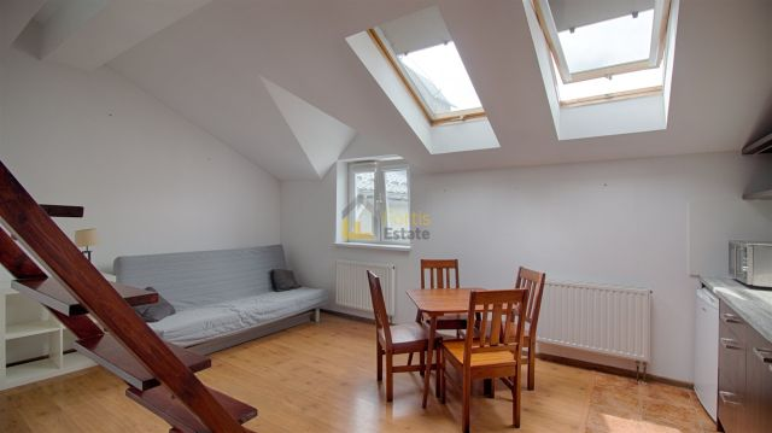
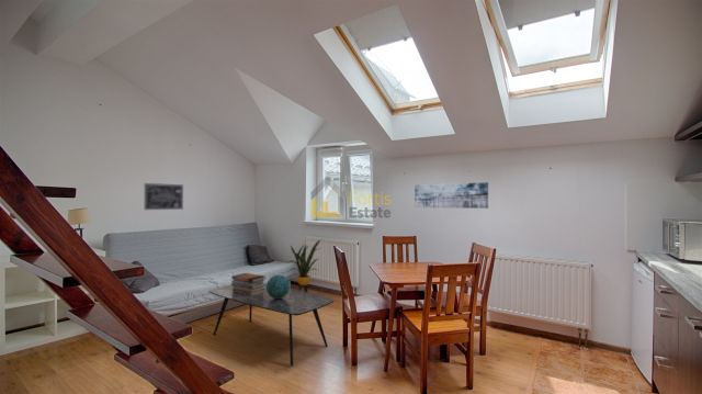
+ decorative sphere [265,273,291,299]
+ house plant [285,239,321,293]
+ wall art [414,181,489,210]
+ wall art [144,182,184,211]
+ coffee table [207,283,335,367]
+ book stack [230,272,267,295]
